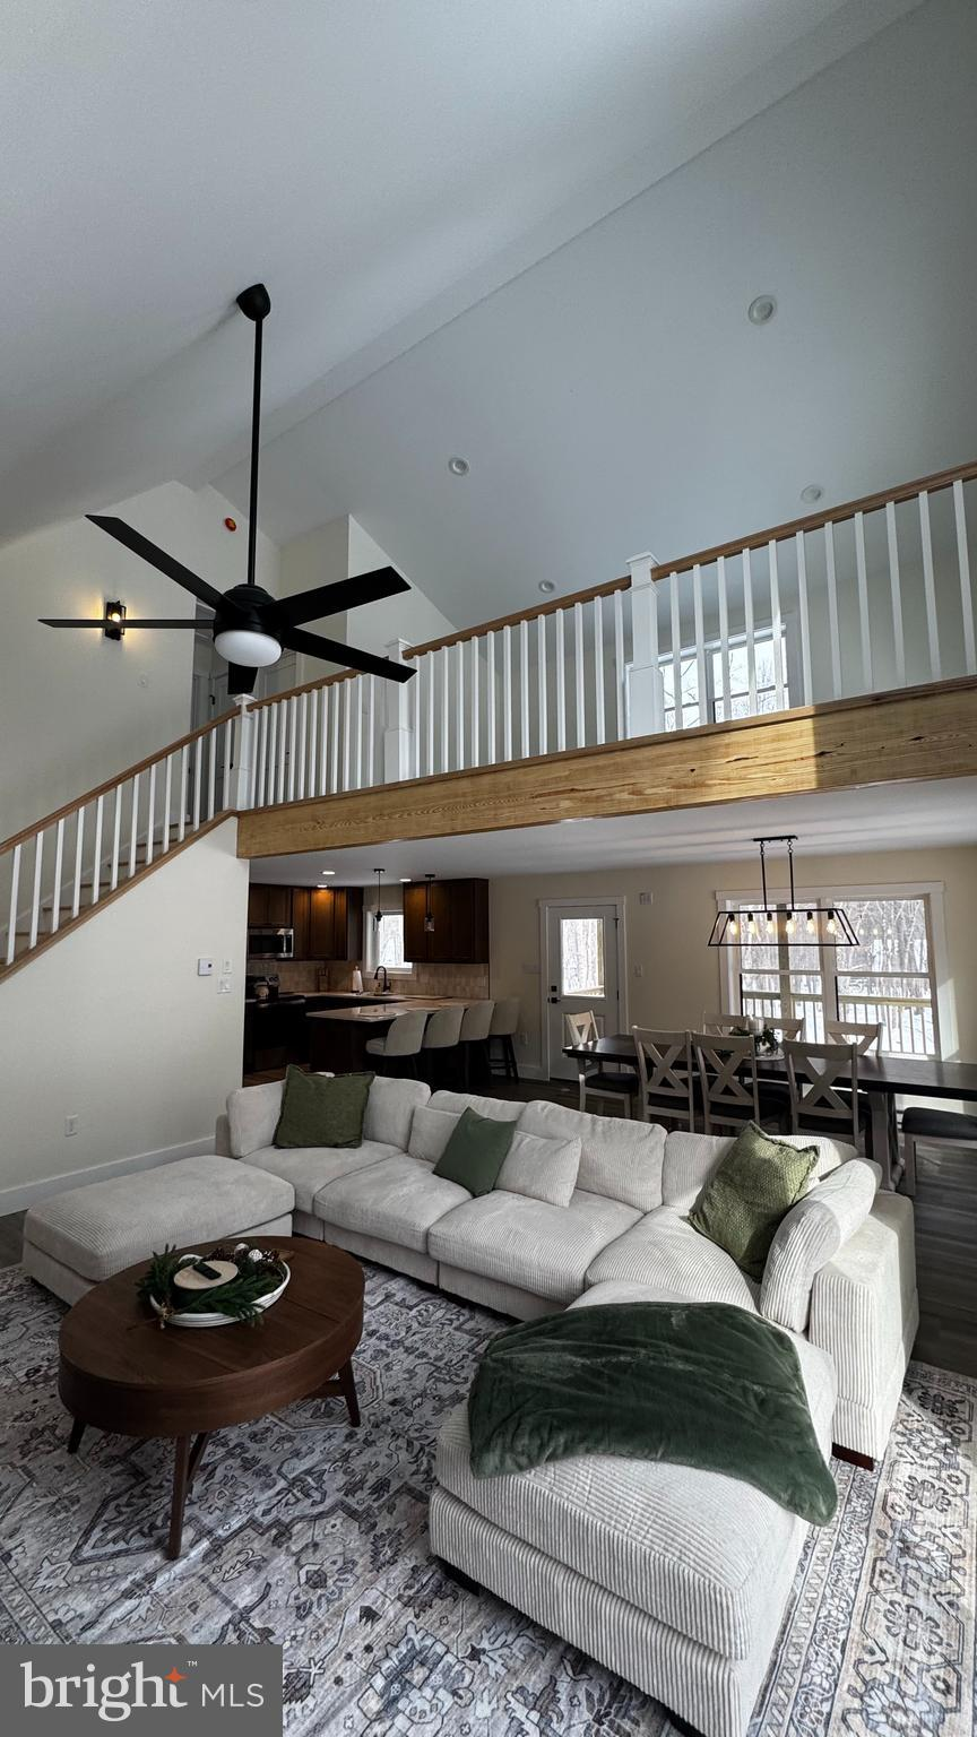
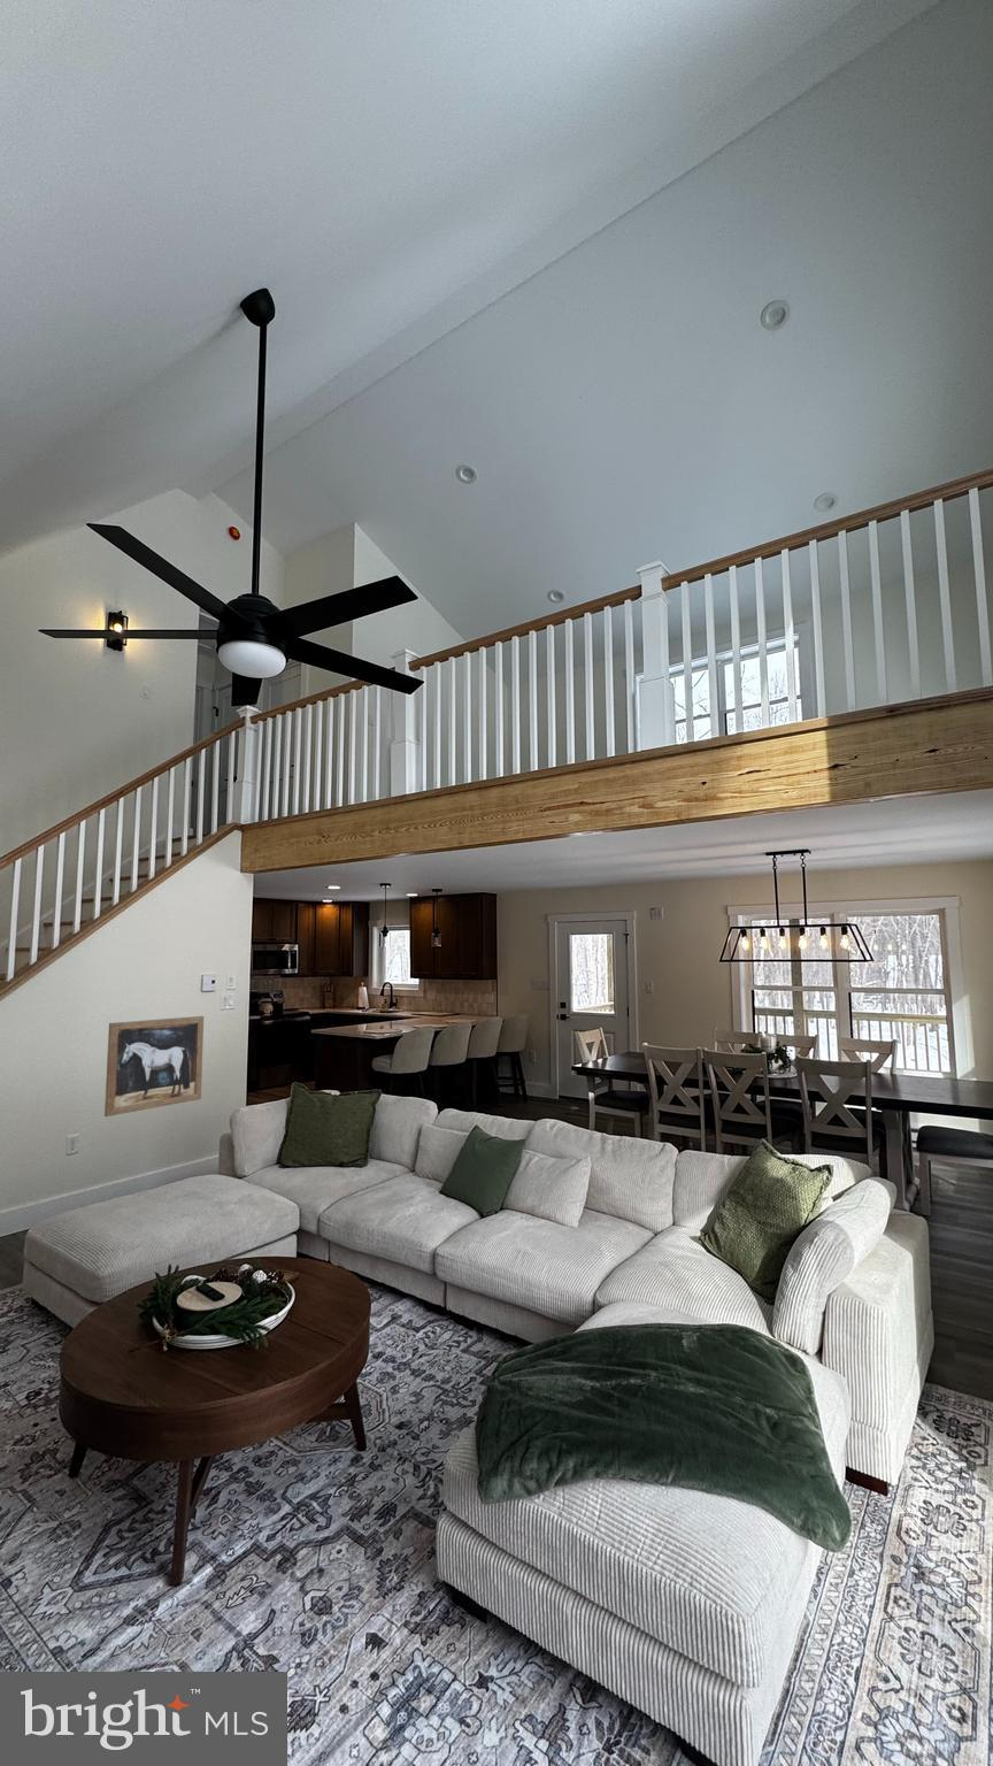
+ wall art [103,1015,205,1117]
